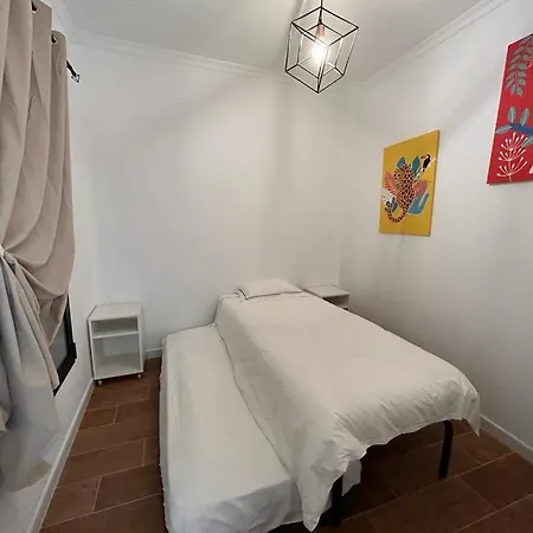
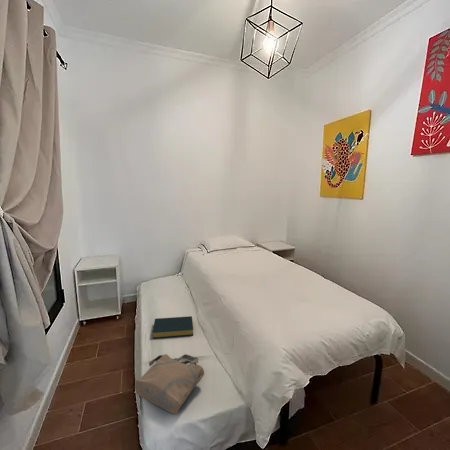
+ tote bag [134,353,205,415]
+ hardback book [152,315,194,339]
